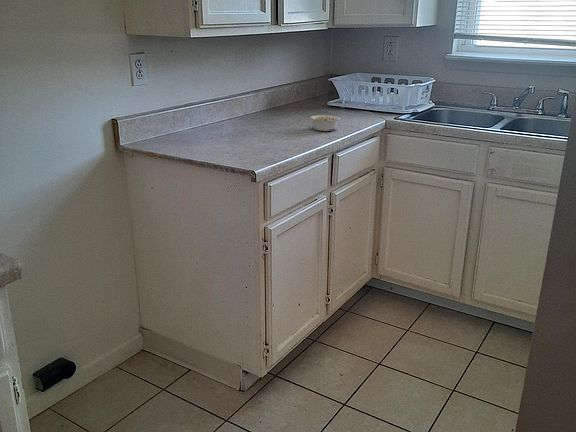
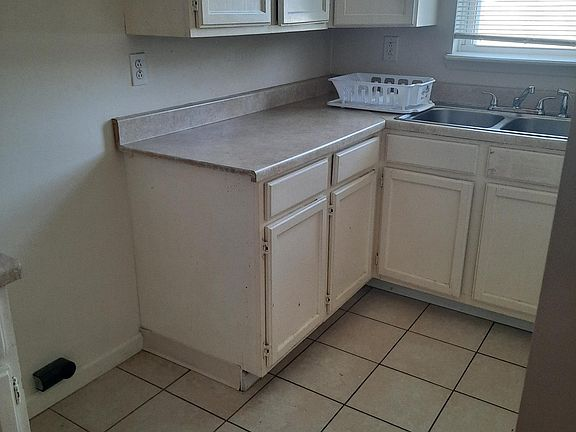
- legume [309,114,341,132]
